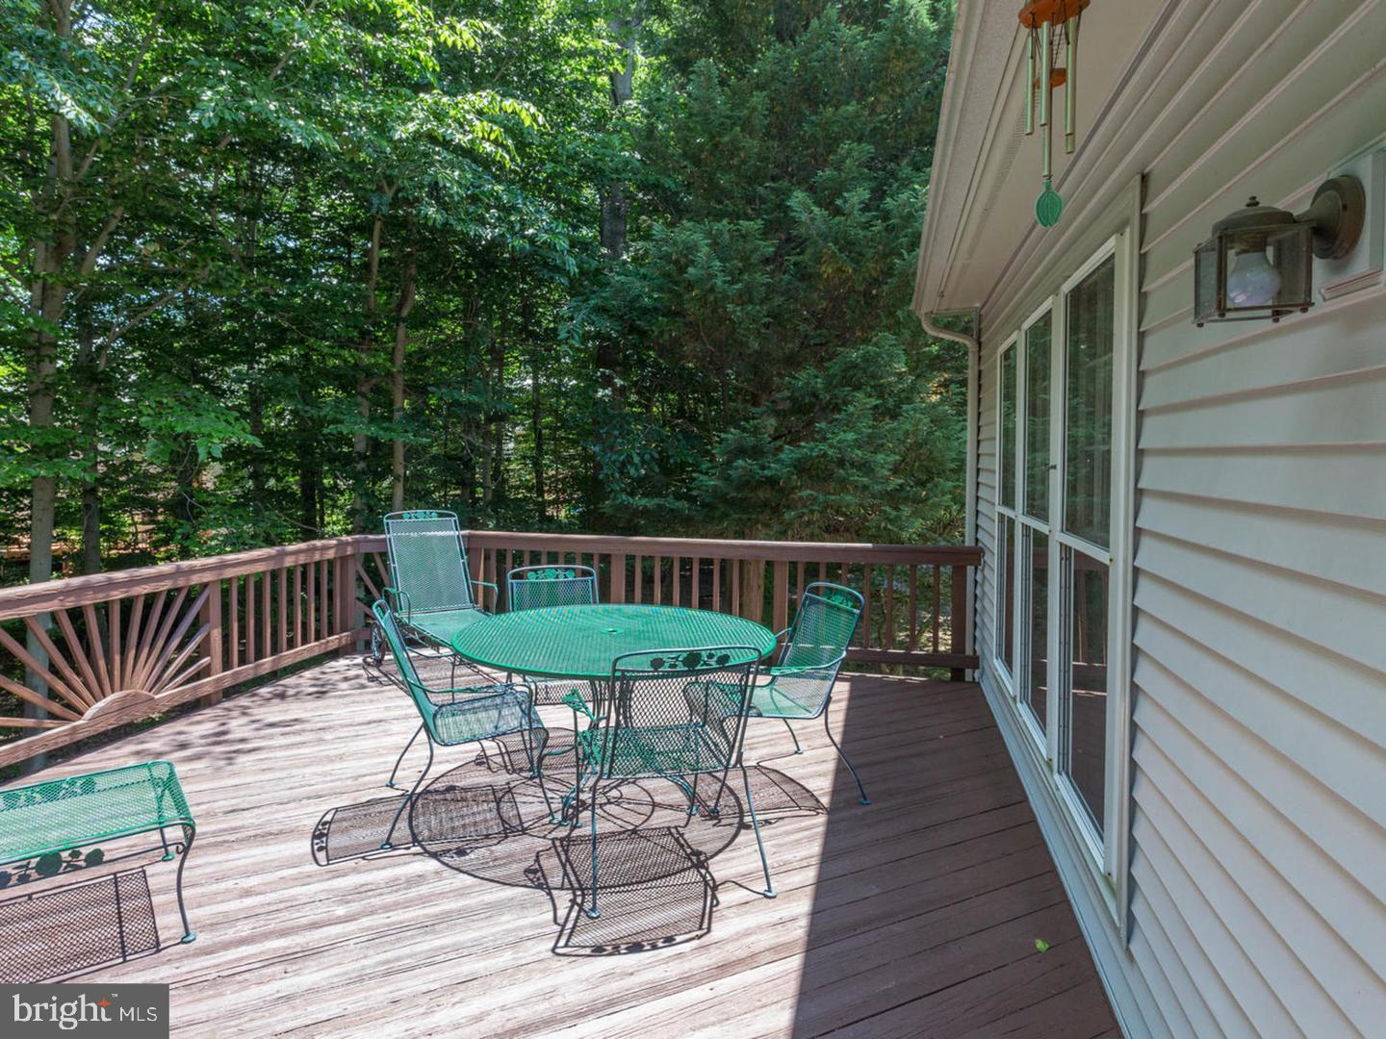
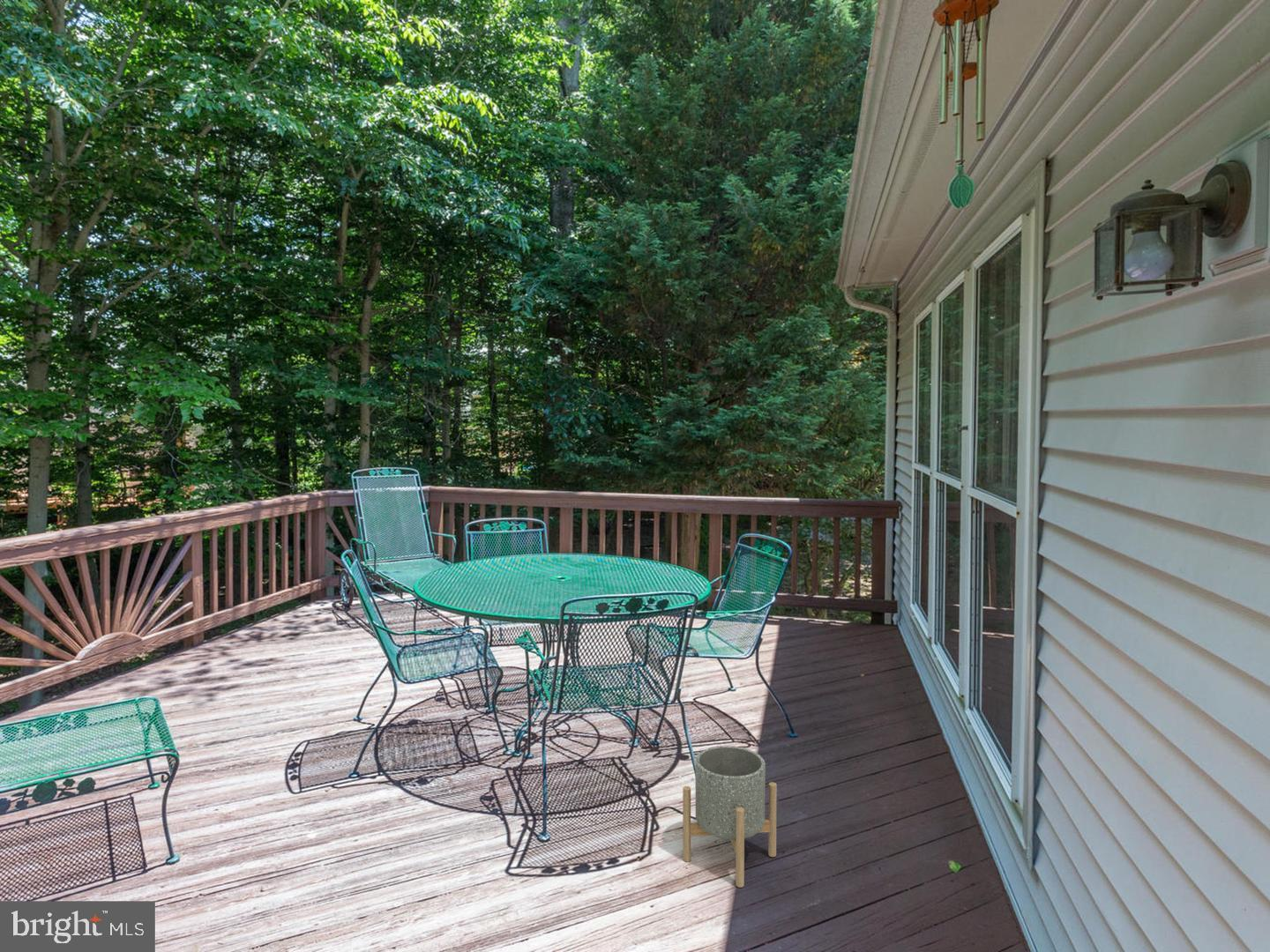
+ planter [682,745,778,889]
